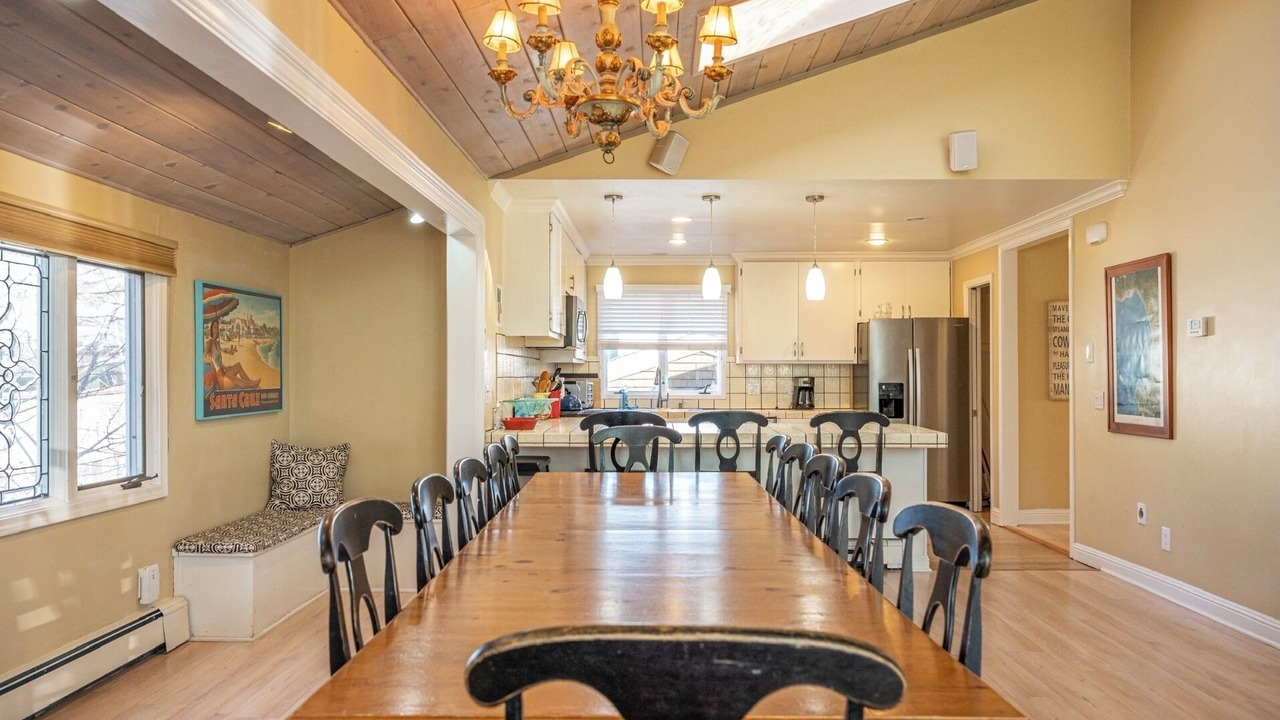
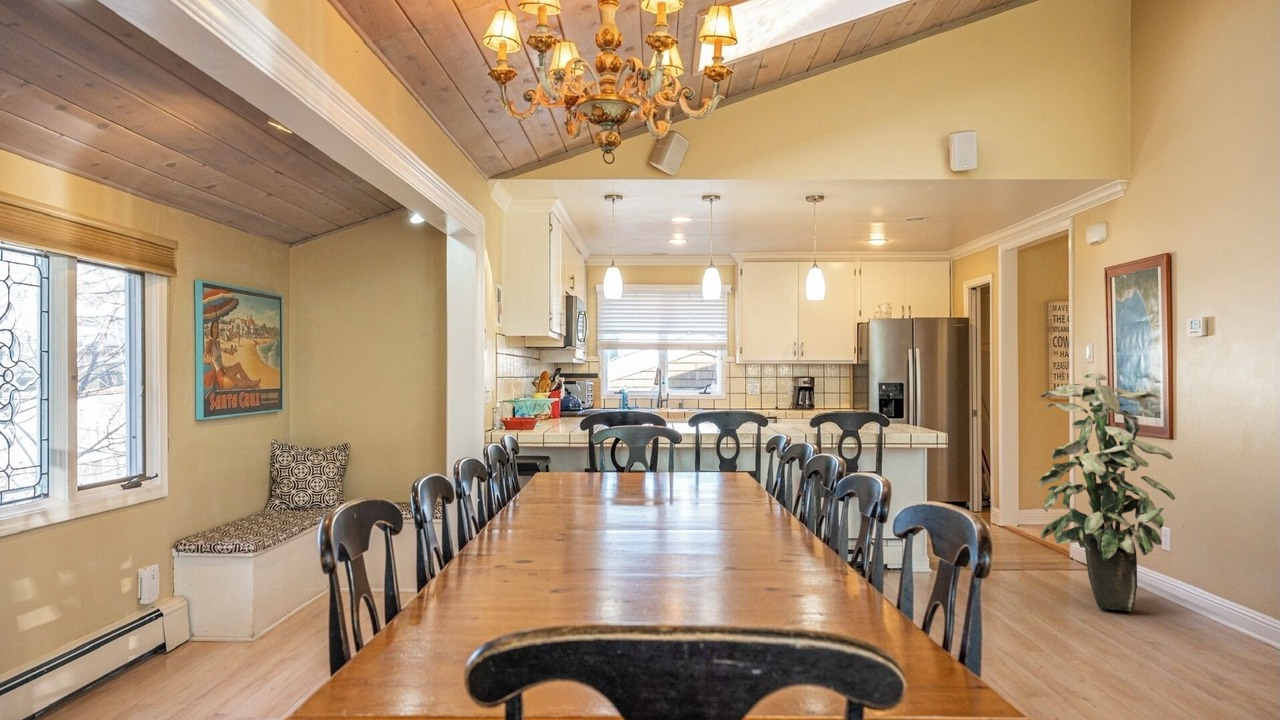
+ indoor plant [1038,373,1177,612]
